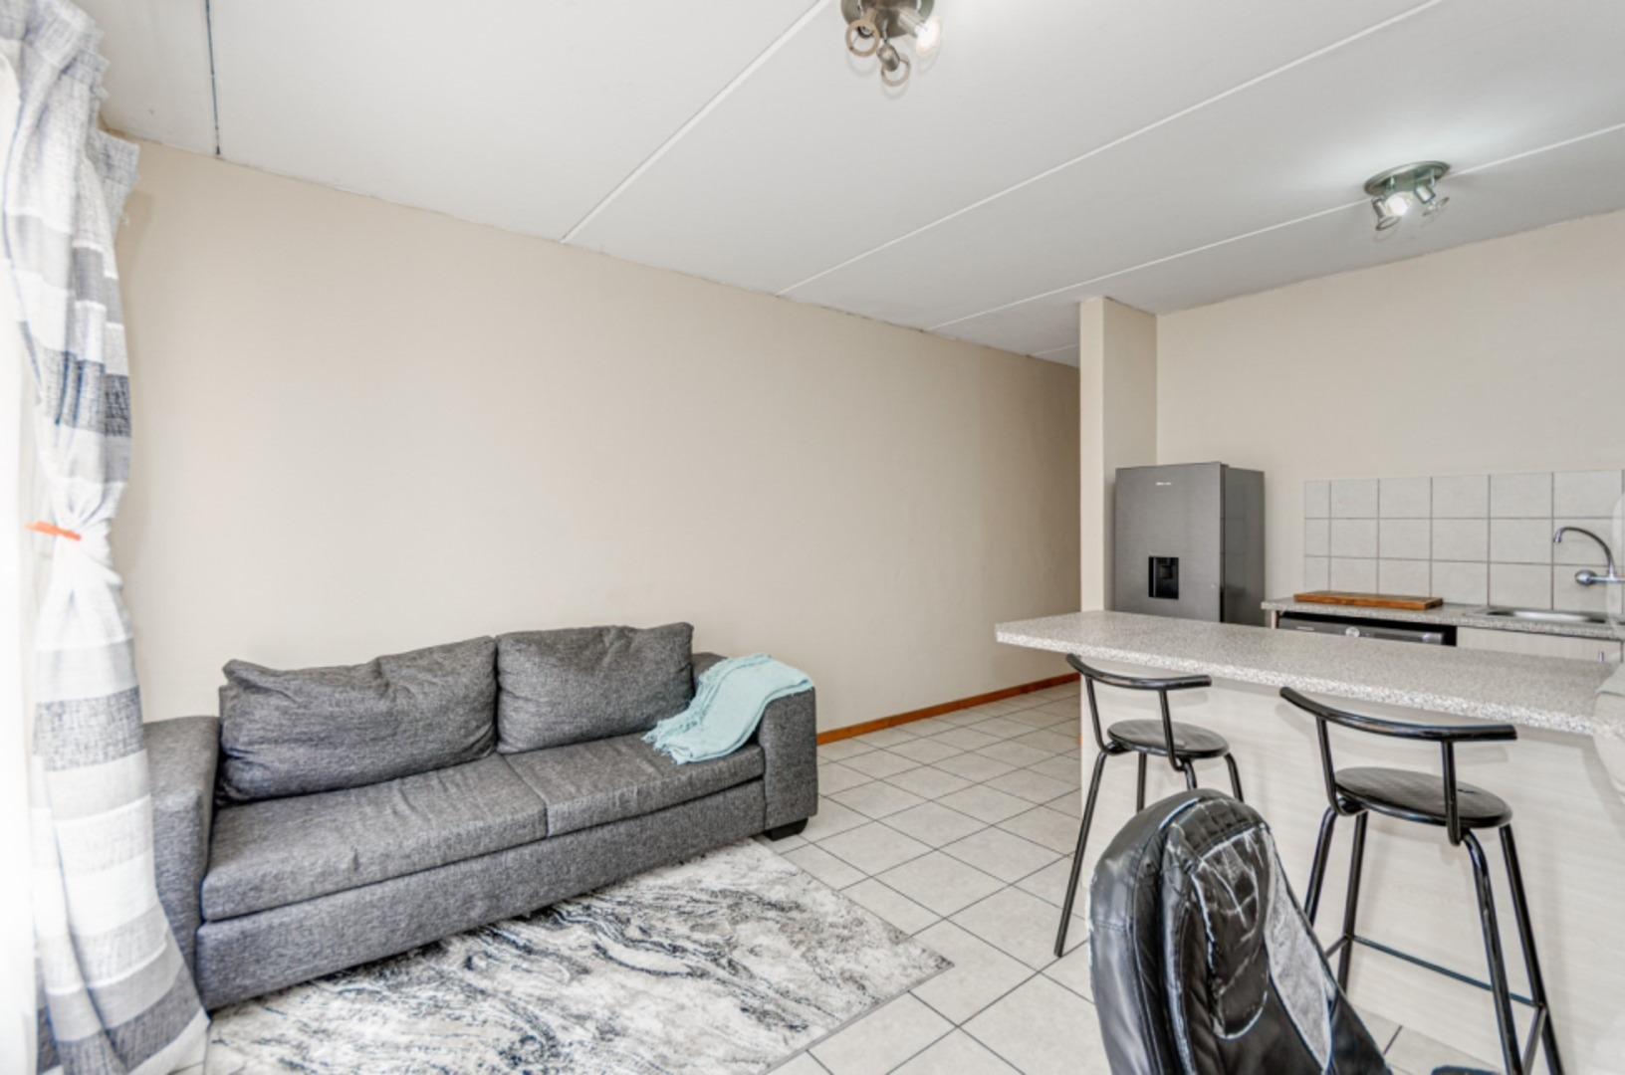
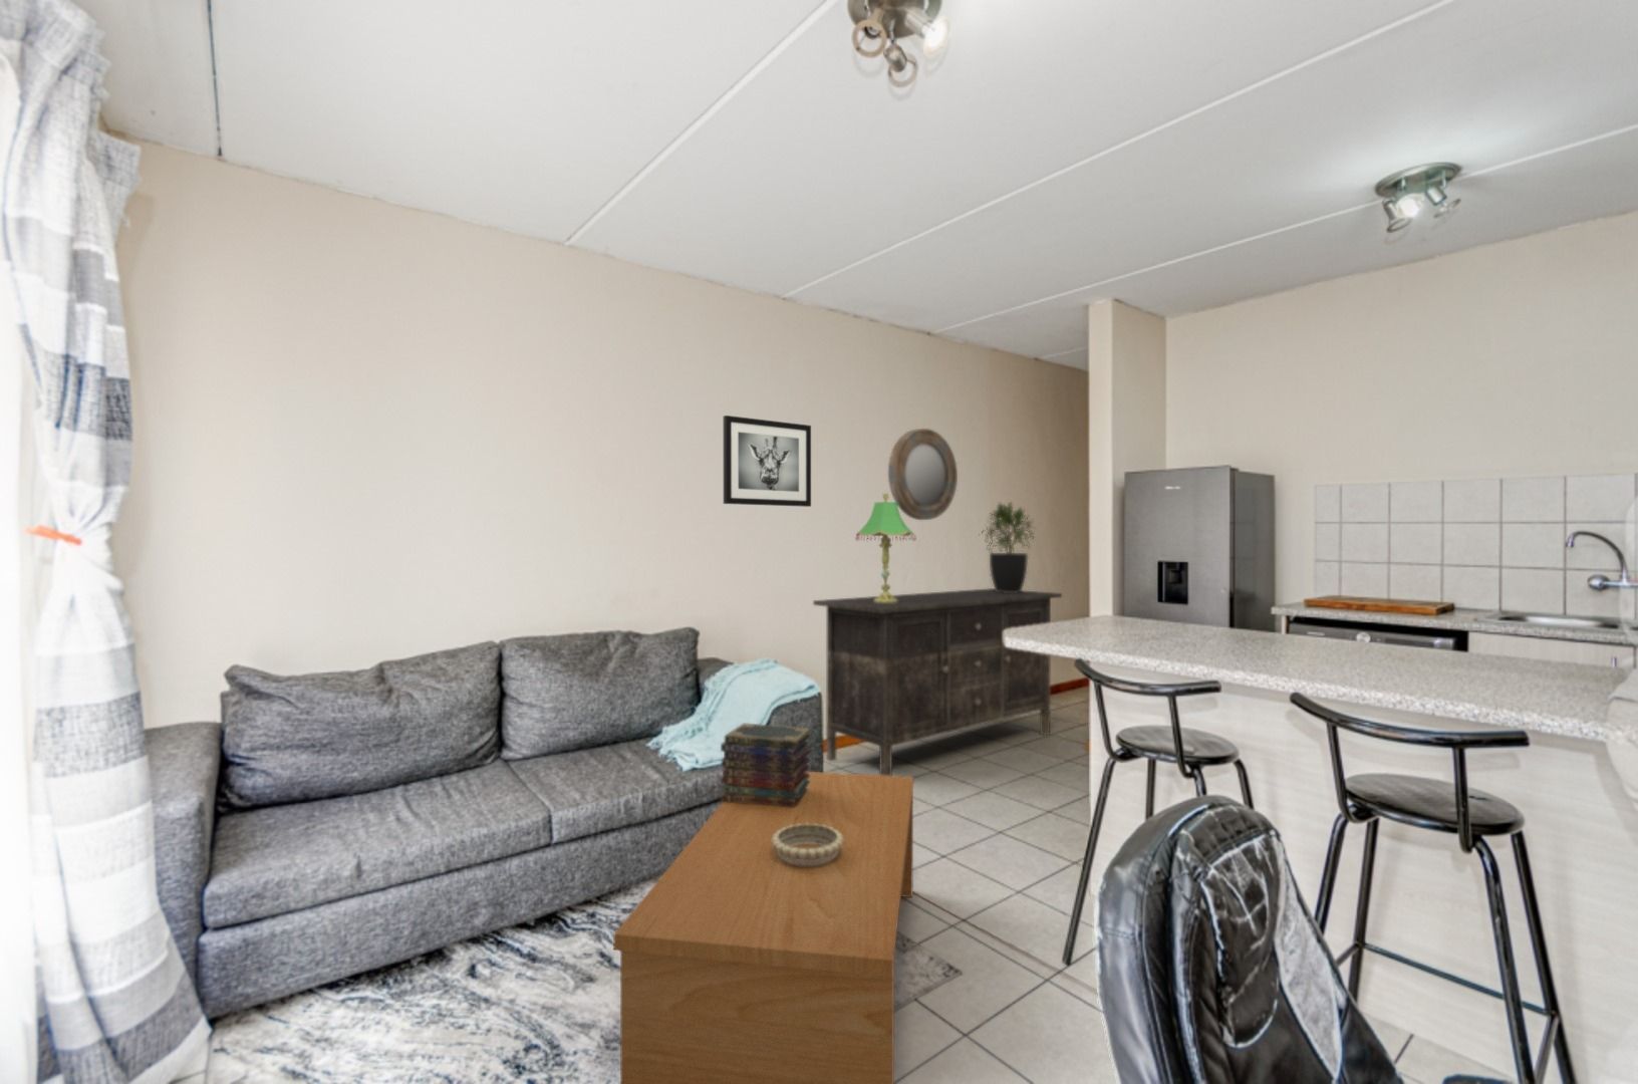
+ sideboard [812,587,1063,775]
+ book stack [720,722,813,807]
+ potted plant [979,500,1038,593]
+ wall art [722,415,812,508]
+ home mirror [887,427,958,521]
+ coffee table [613,771,915,1084]
+ decorative bowl [772,823,843,866]
+ table lamp [855,492,916,602]
